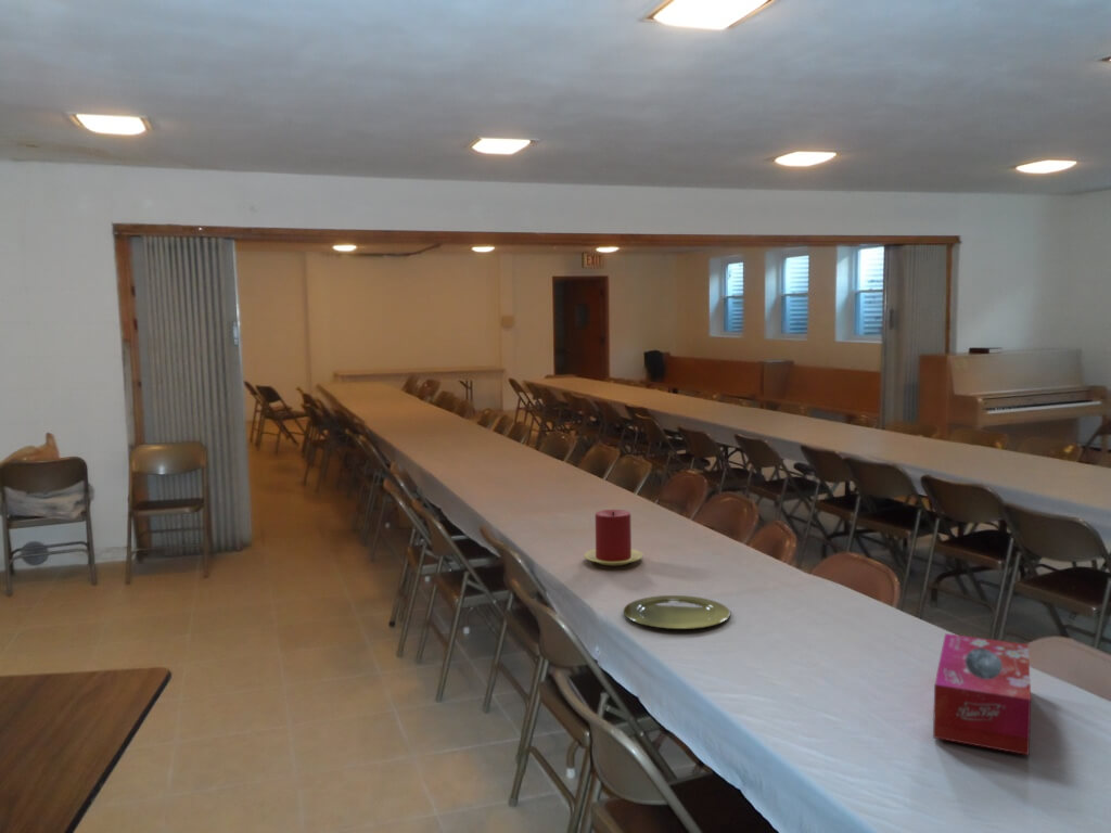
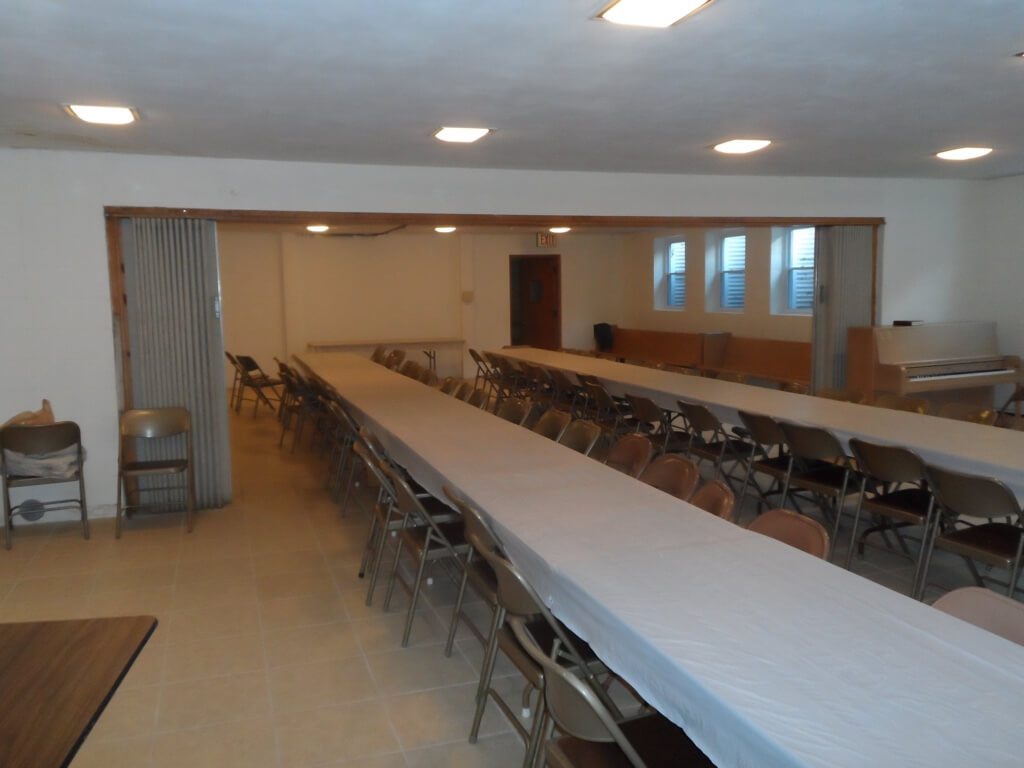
- tissue box [932,632,1032,756]
- plate [623,594,731,630]
- candle [583,509,644,566]
